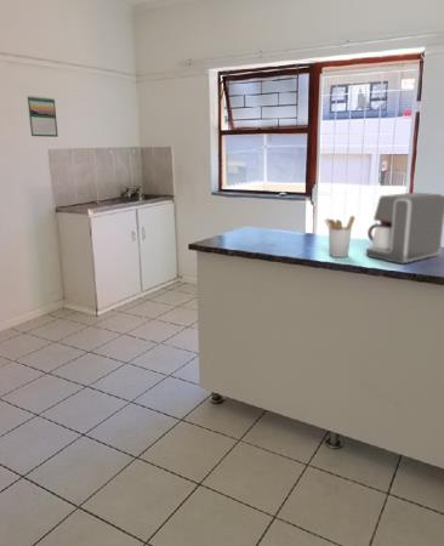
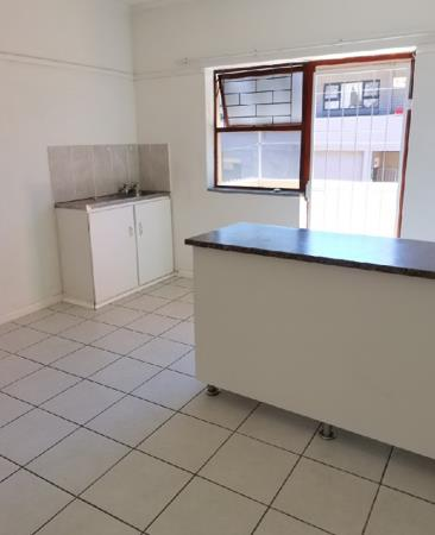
- utensil holder [324,215,357,258]
- coffee maker [365,192,444,265]
- calendar [27,95,59,138]
